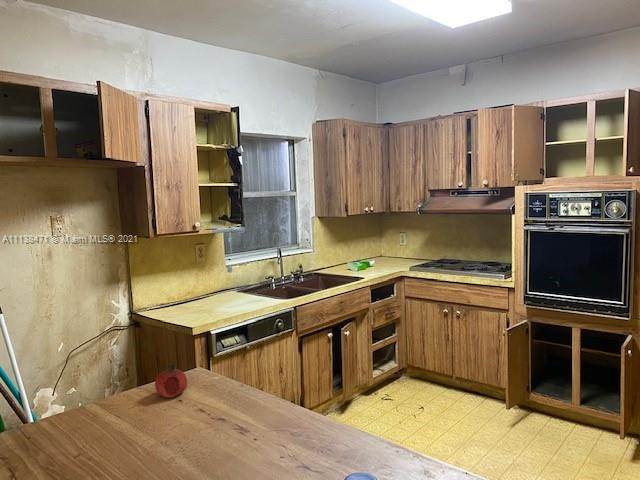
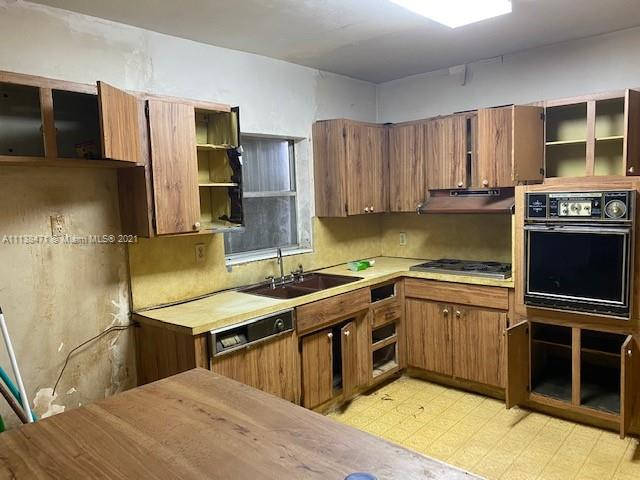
- fruit [154,363,188,398]
